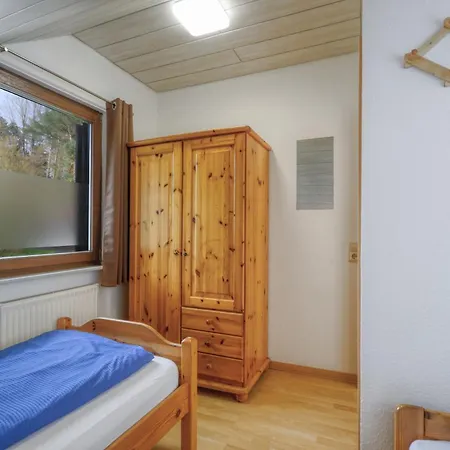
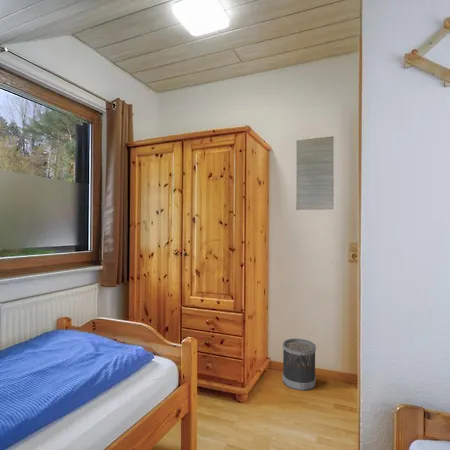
+ wastebasket [282,338,317,392]
